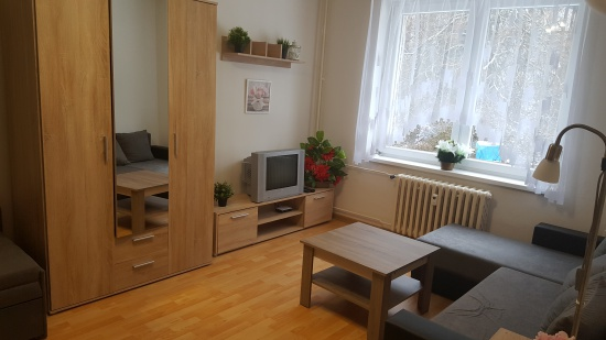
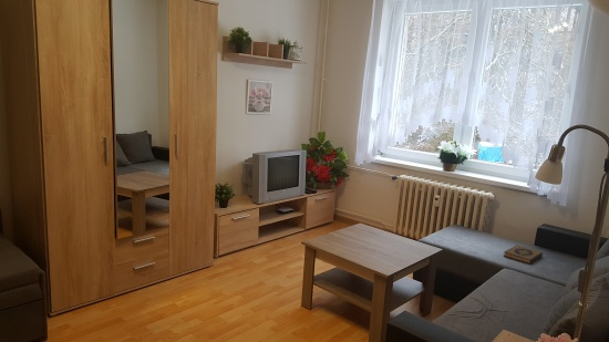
+ hardback book [503,245,544,265]
